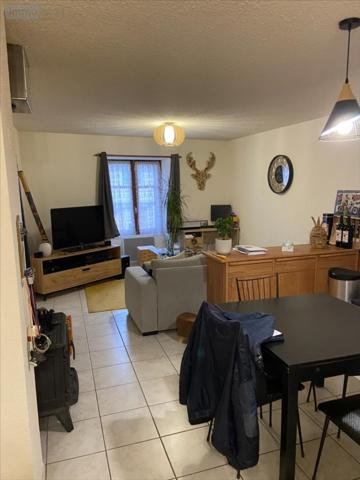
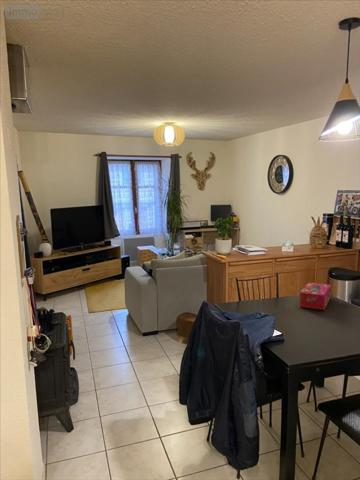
+ tissue box [299,282,332,311]
